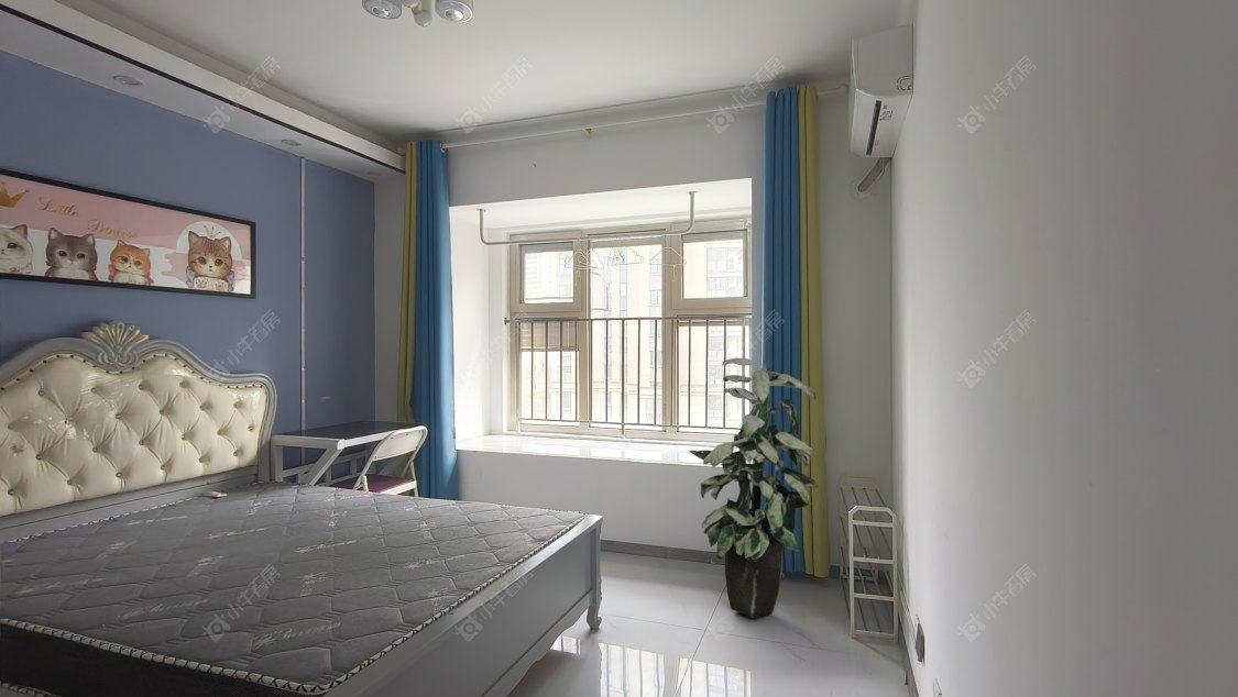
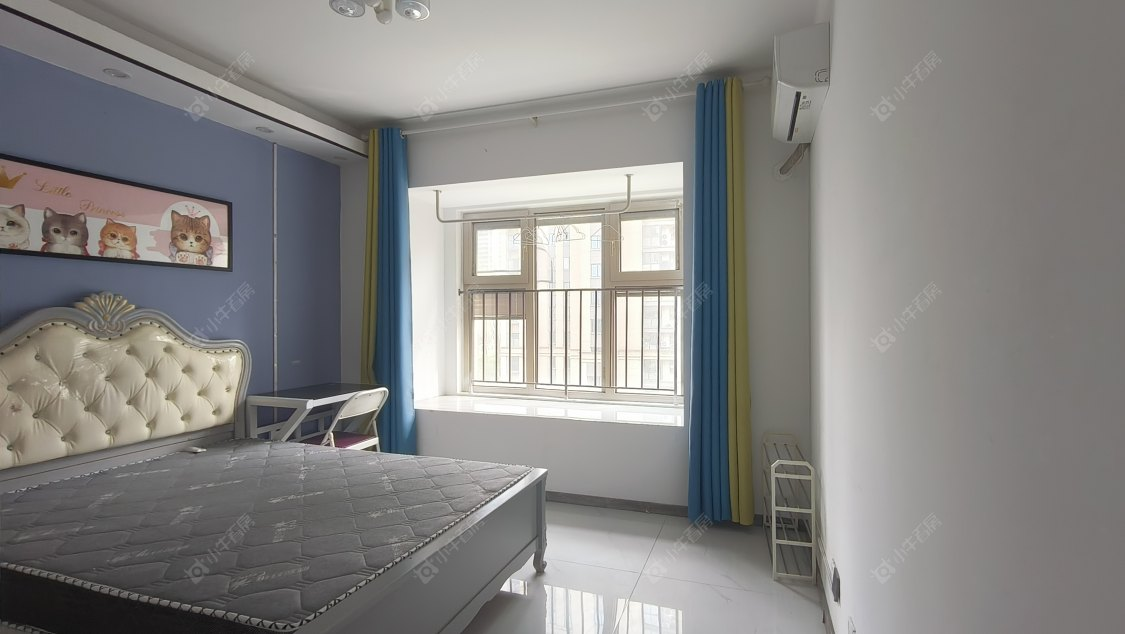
- indoor plant [688,357,819,619]
